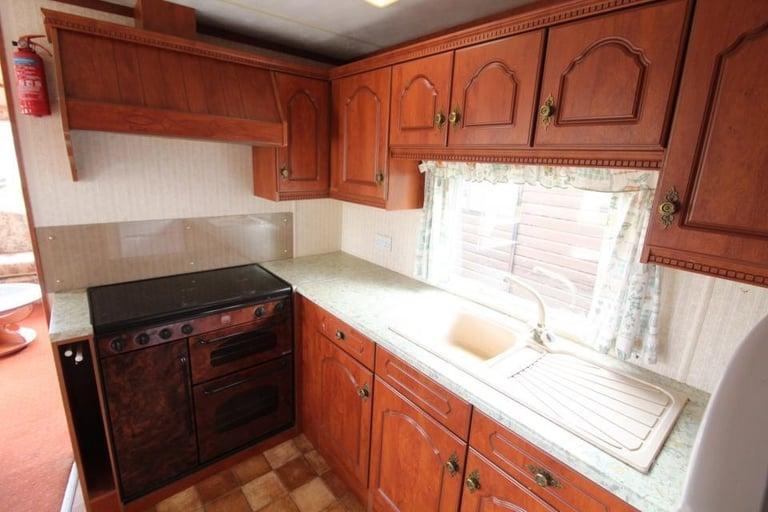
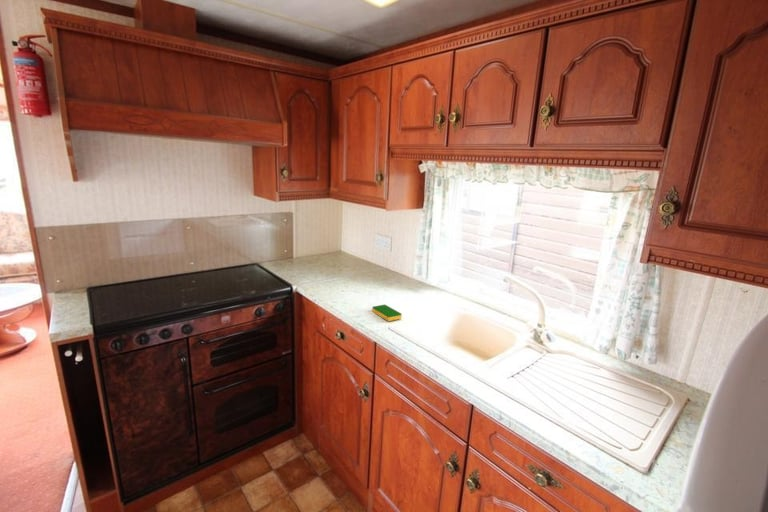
+ dish sponge [371,304,403,322]
